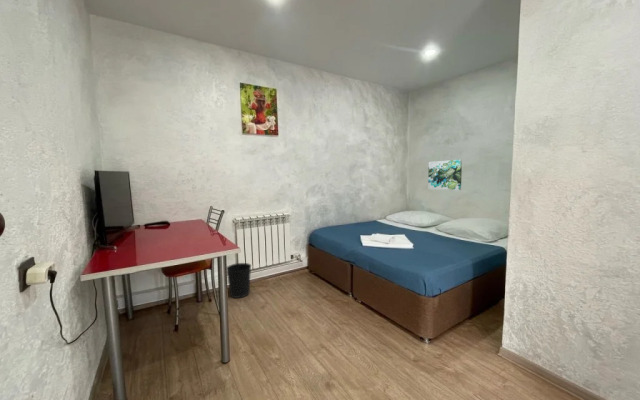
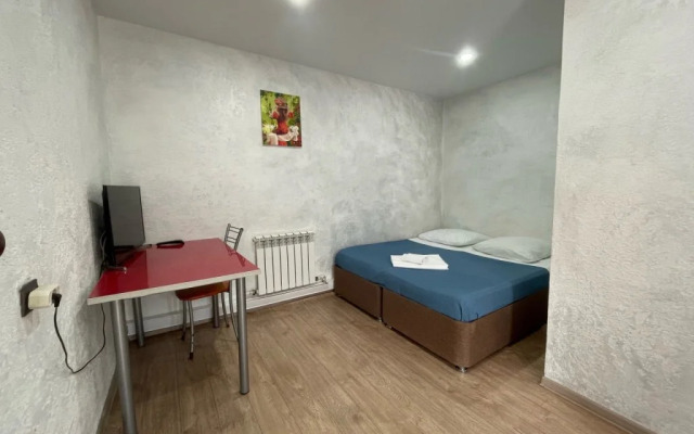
- wall art [427,159,463,191]
- wastebasket [226,262,252,299]
